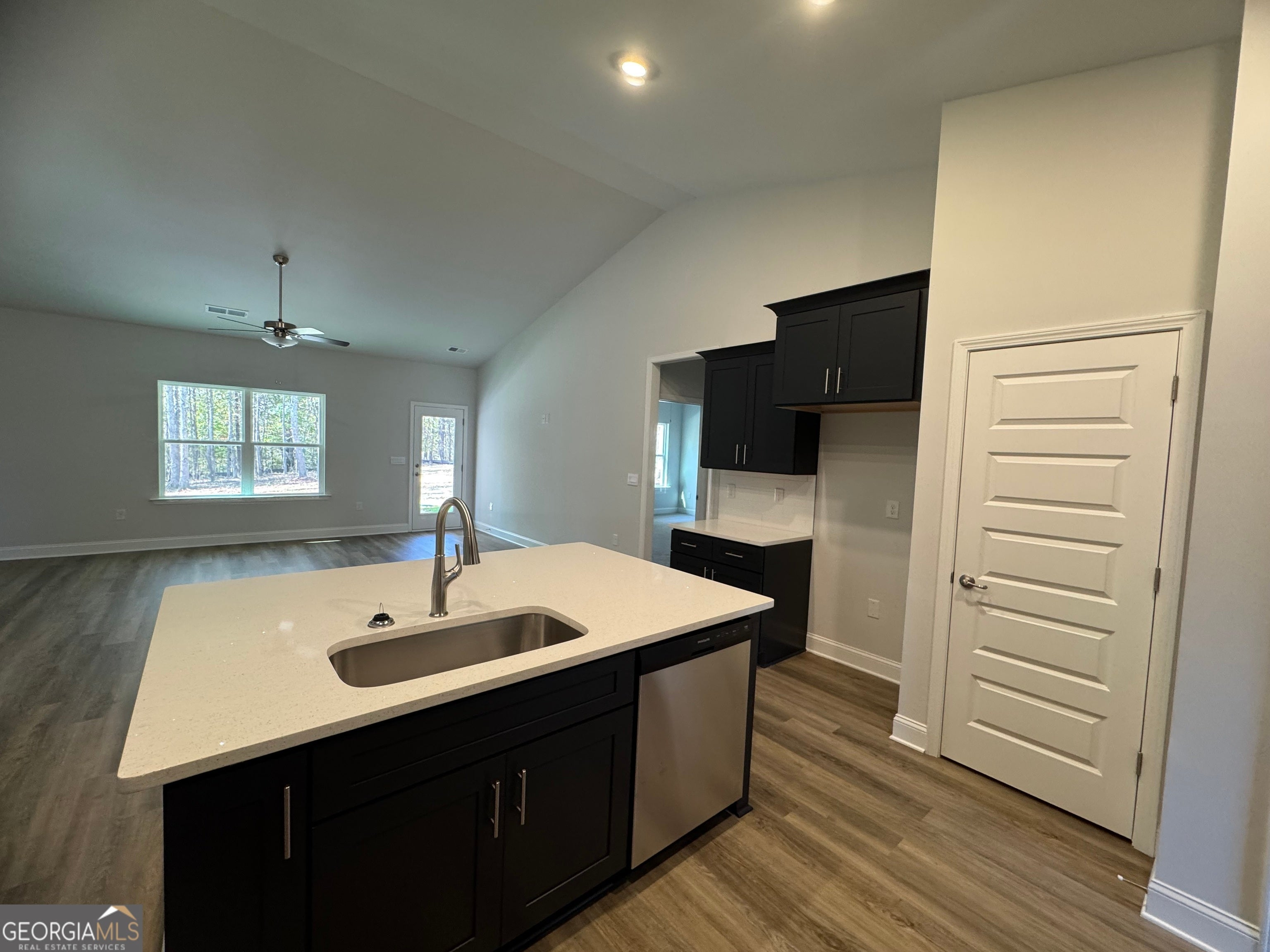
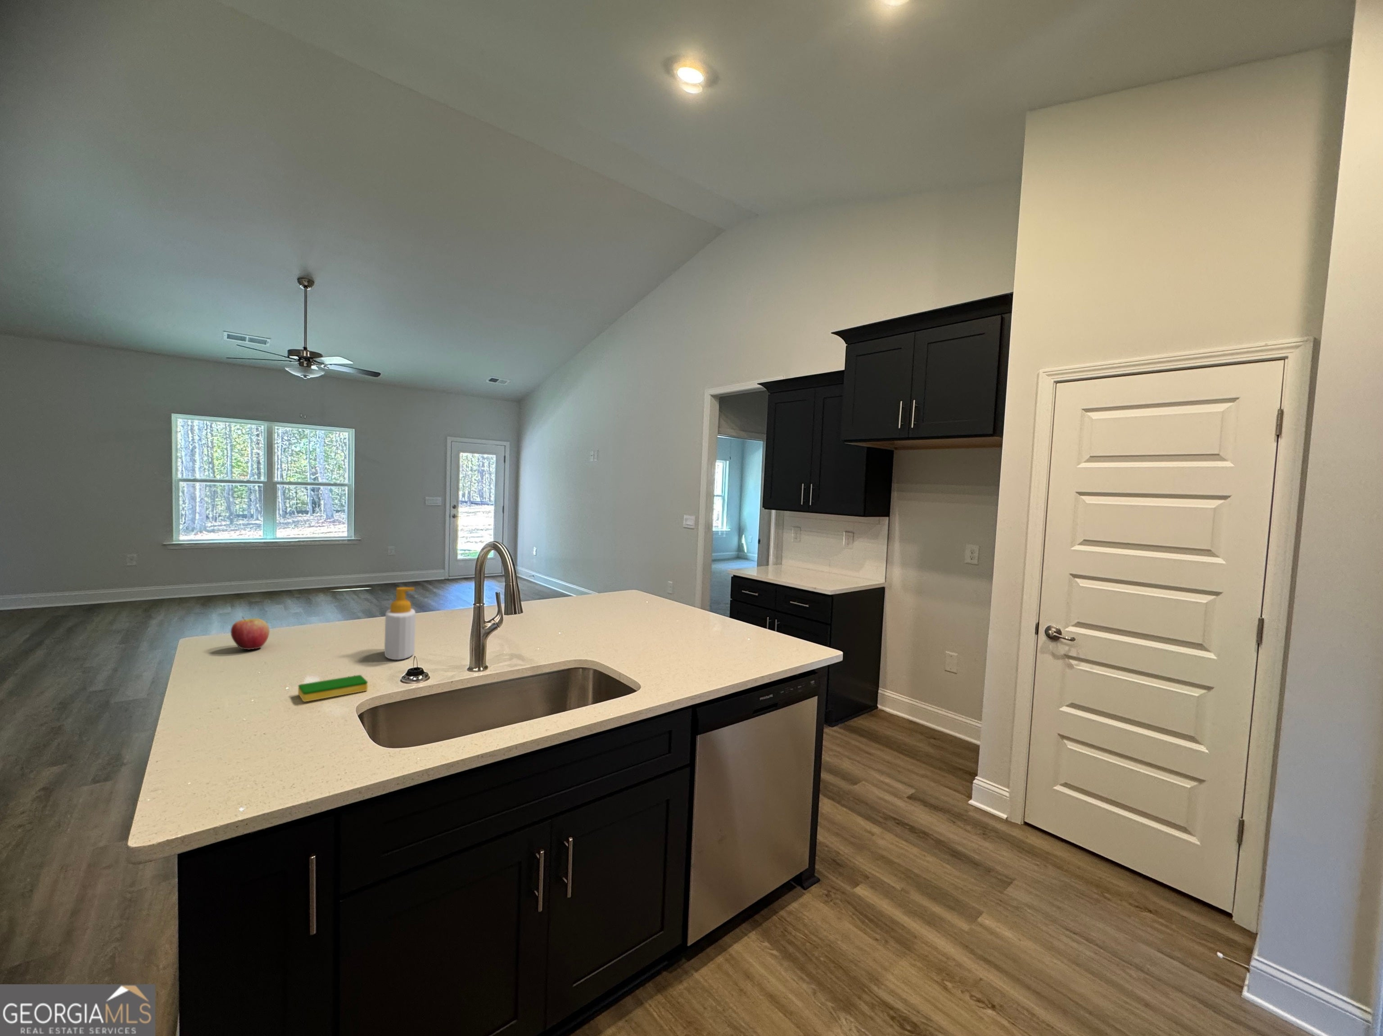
+ apple [230,616,270,650]
+ dish sponge [297,675,368,702]
+ soap bottle [384,587,416,661]
